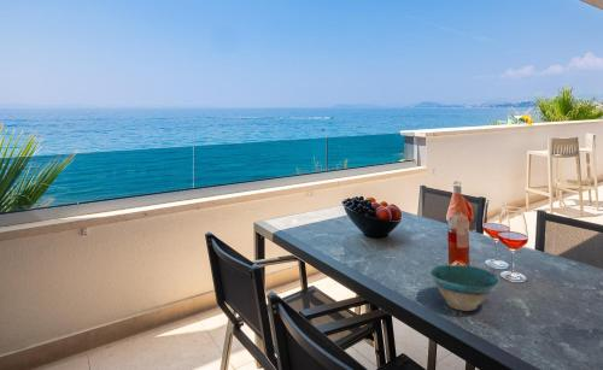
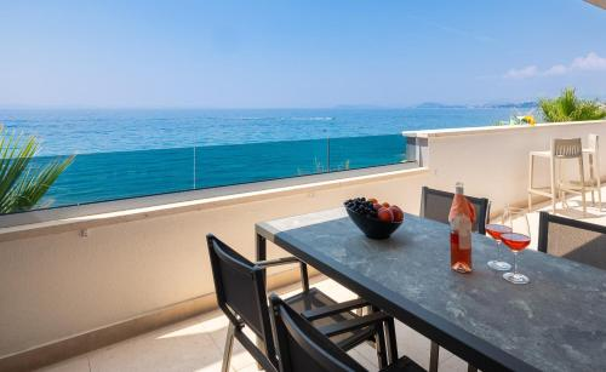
- bowl [428,264,500,312]
